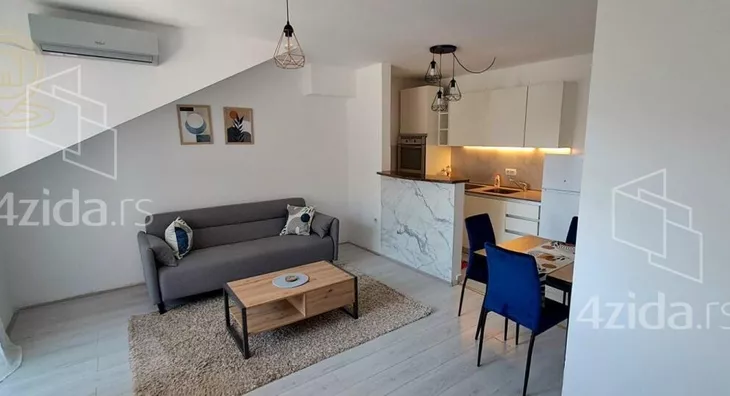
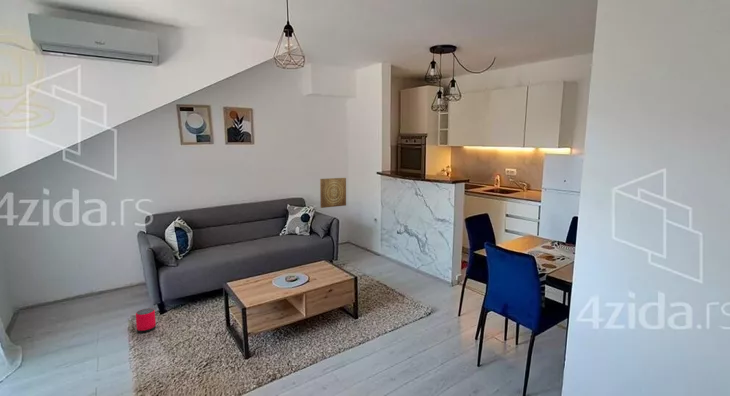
+ wall art [319,177,347,209]
+ speaker [135,307,157,333]
